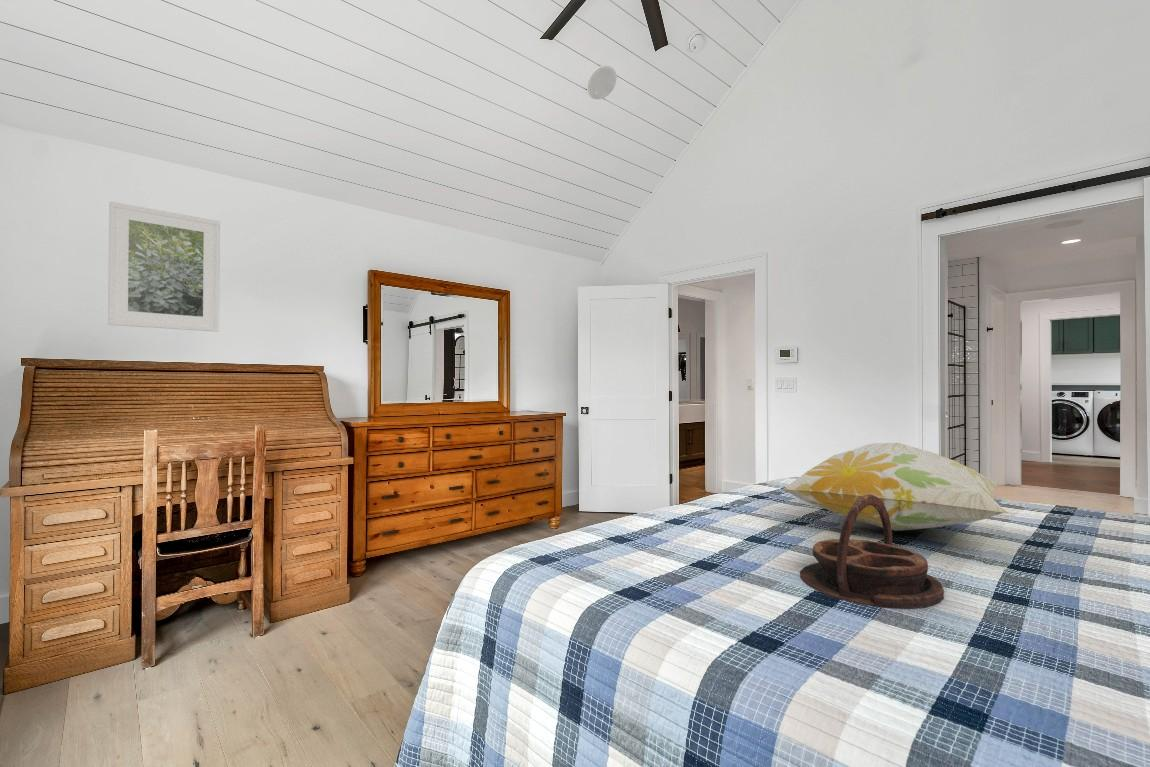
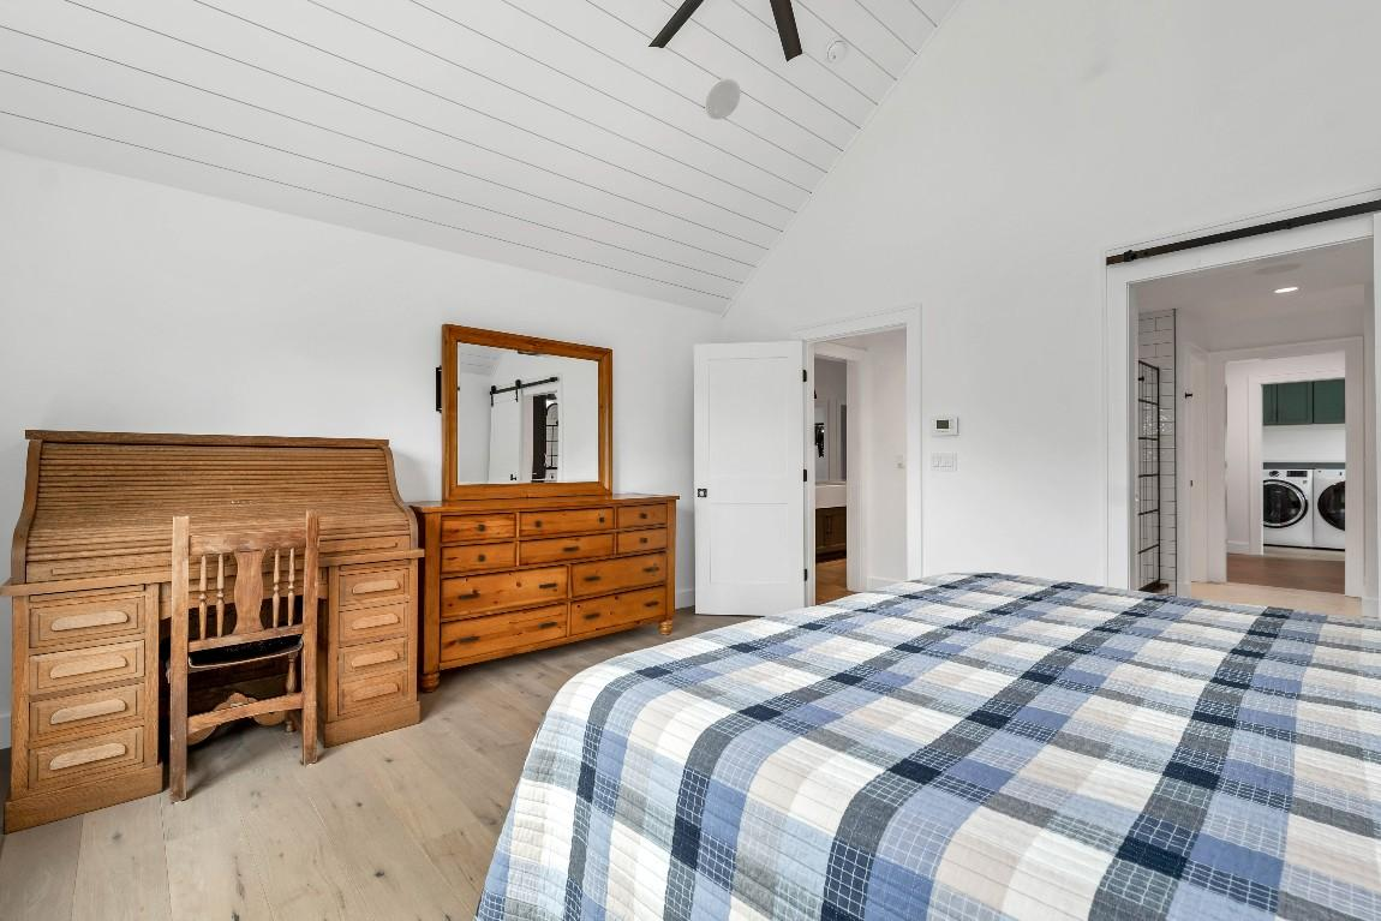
- serving tray [799,494,945,610]
- decorative pillow [782,442,1010,532]
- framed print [107,200,221,333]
